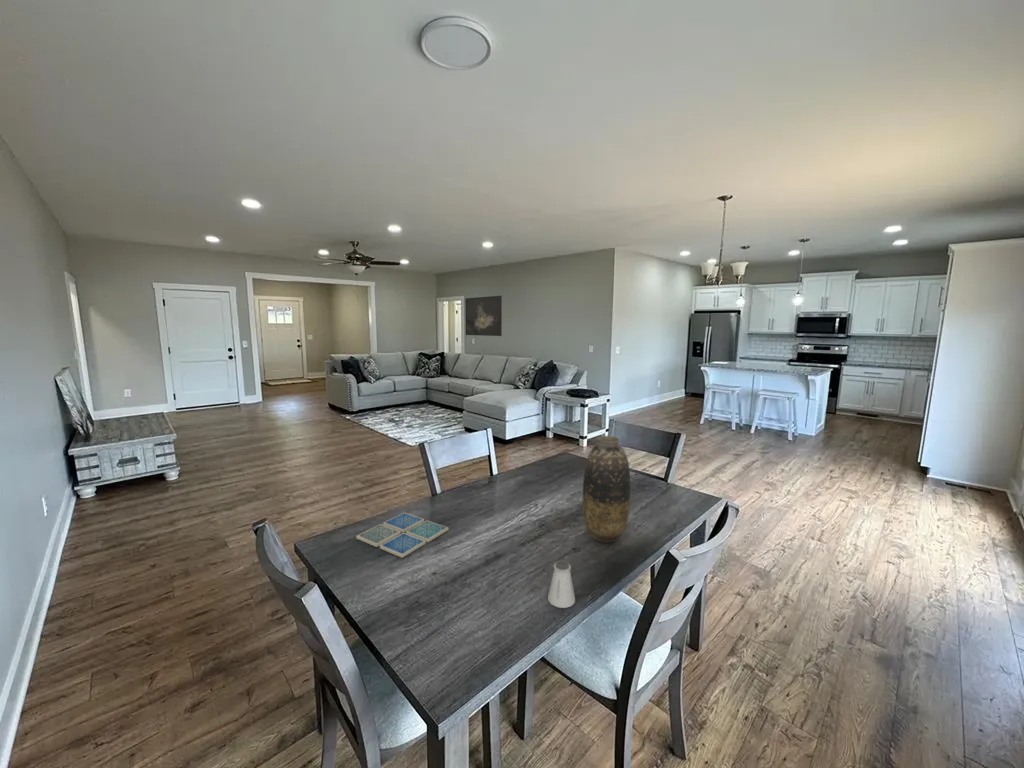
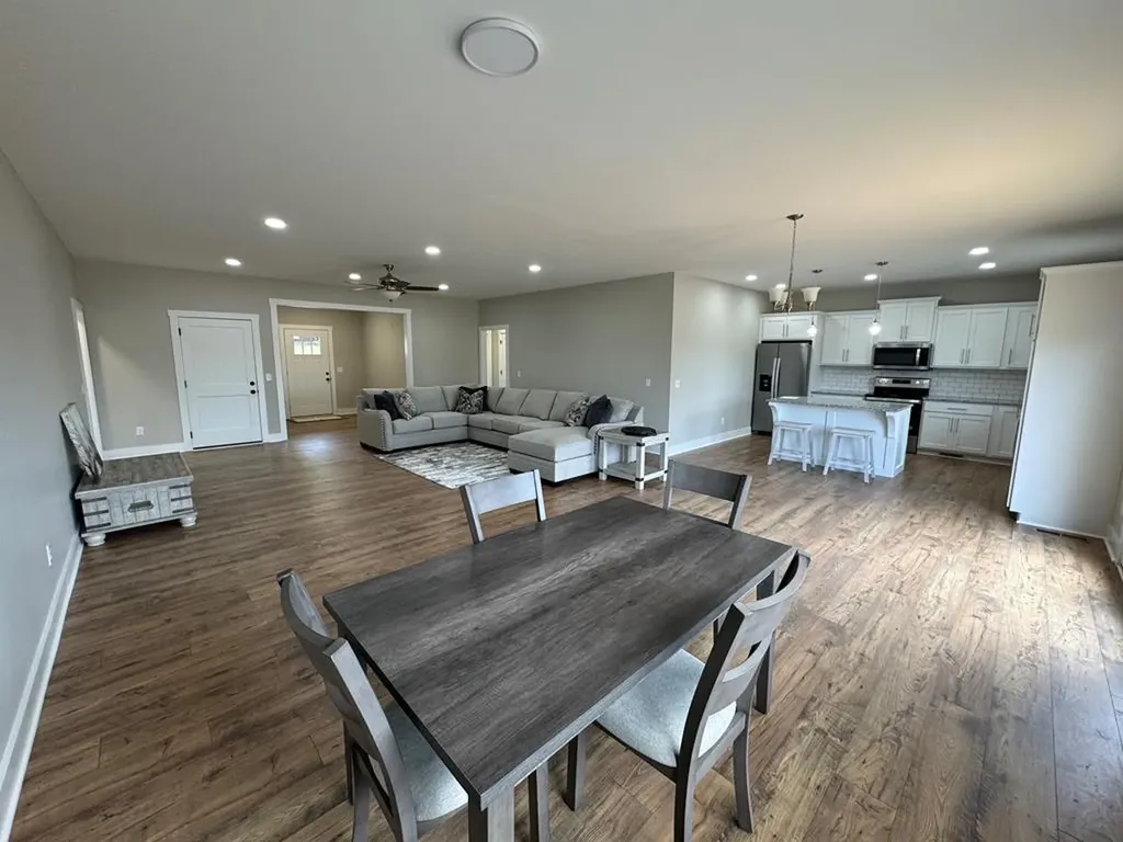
- saltshaker [547,559,576,609]
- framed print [464,295,503,337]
- drink coaster [355,511,449,559]
- vase [582,435,632,544]
